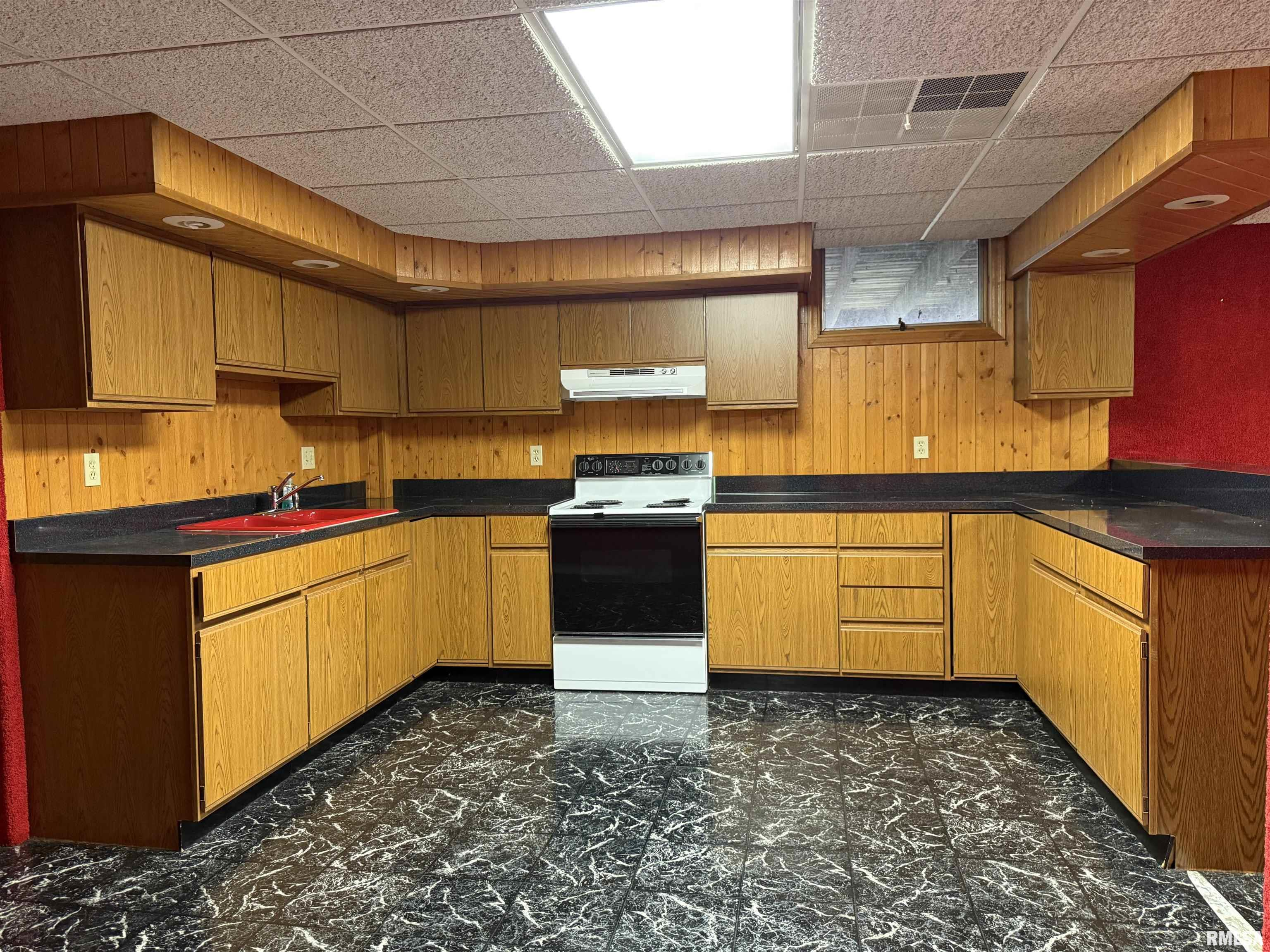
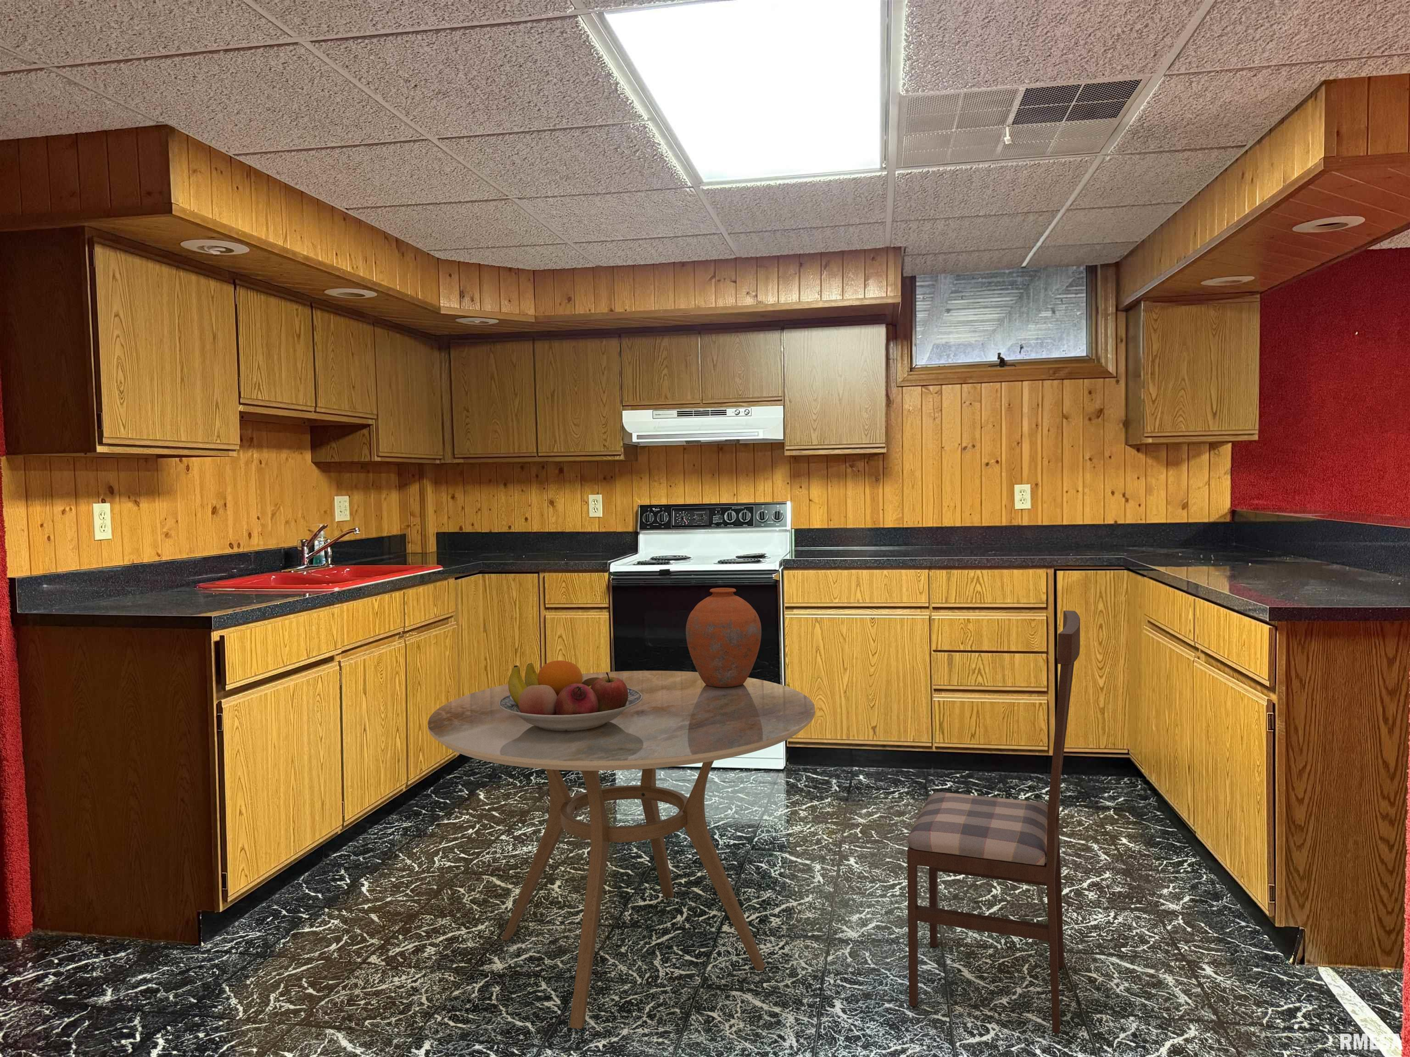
+ dining chair [907,611,1080,1035]
+ vase [685,587,762,687]
+ fruit bowl [498,661,643,732]
+ dining table [427,671,816,1029]
